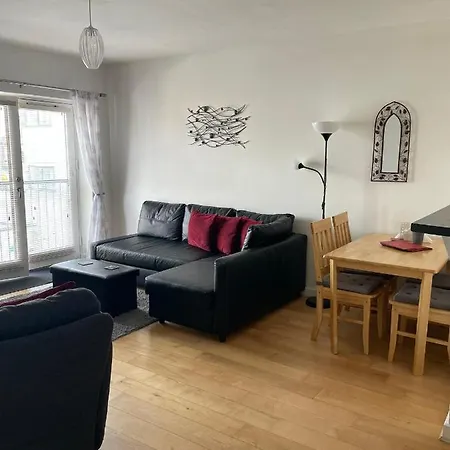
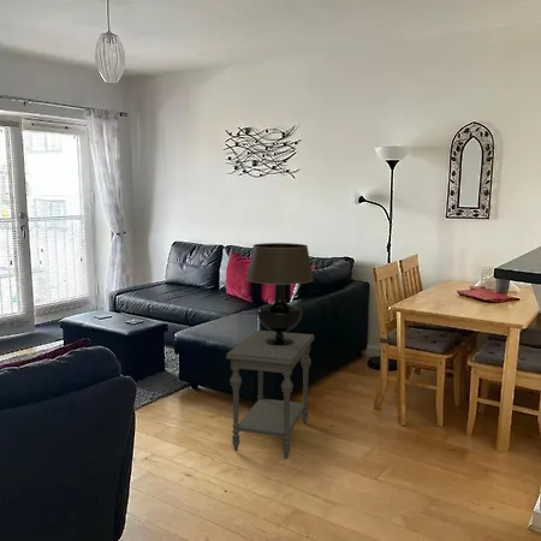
+ table lamp [245,242,315,345]
+ side table [225,329,315,459]
